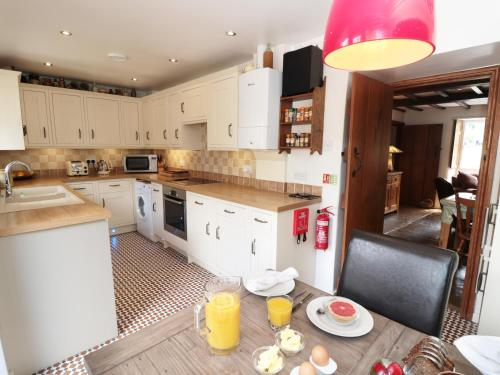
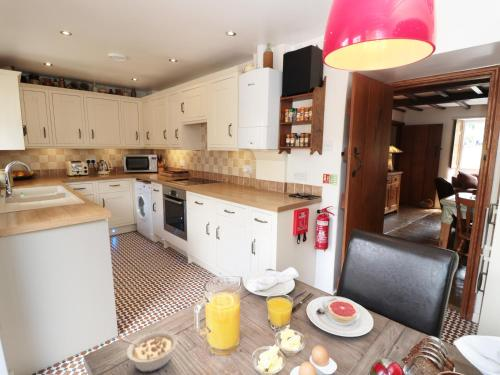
+ legume [120,330,179,373]
